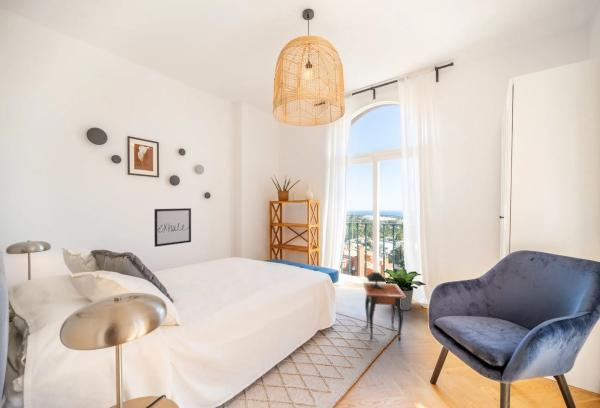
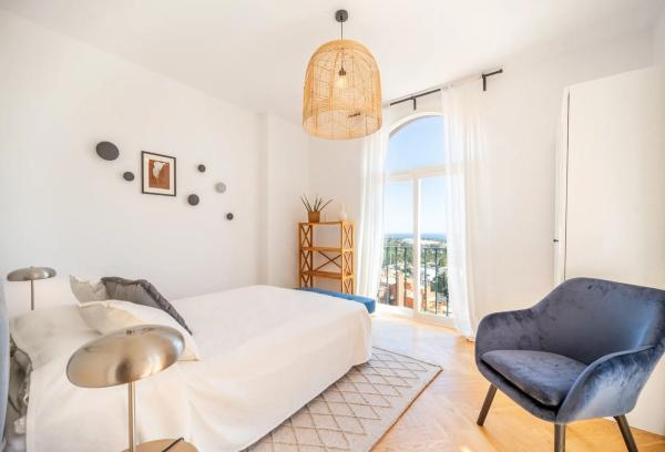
- wall art [153,207,192,248]
- potted plant [382,267,427,311]
- side table [362,270,406,342]
